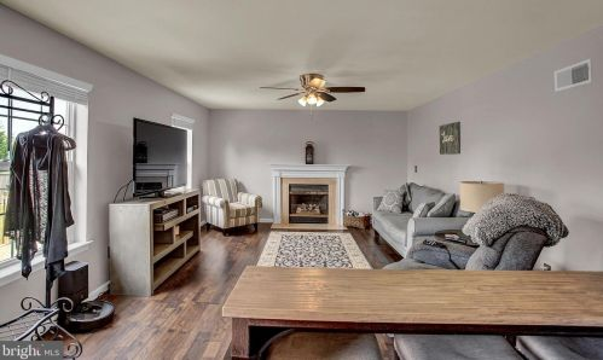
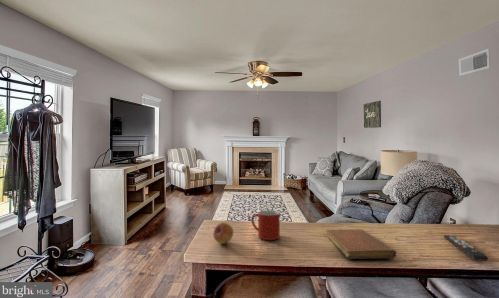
+ notebook [324,229,397,260]
+ mug [250,209,281,241]
+ fruit [212,221,234,245]
+ remote control [443,234,489,262]
